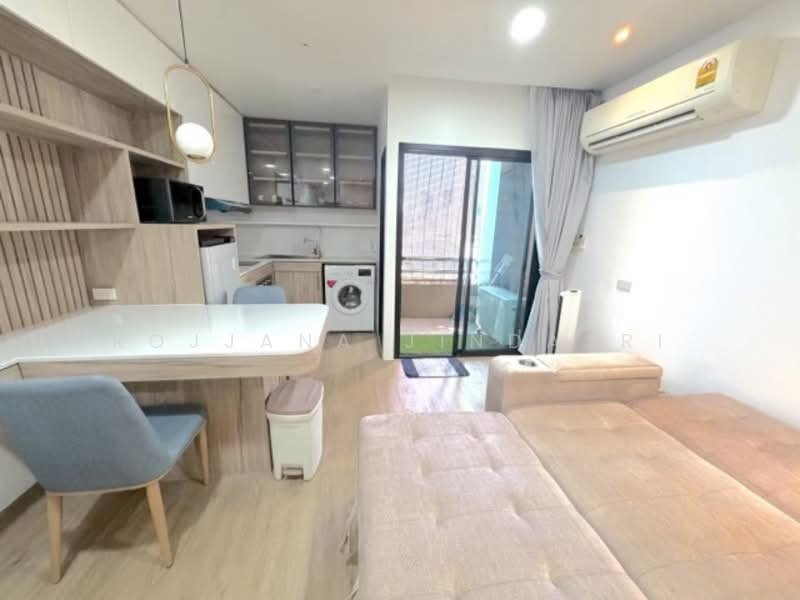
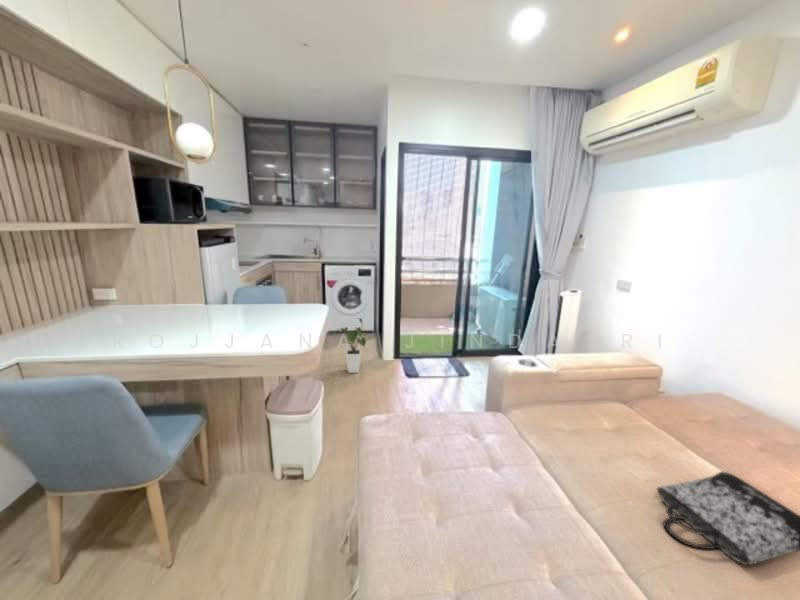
+ tote bag [656,470,800,566]
+ house plant [329,317,368,374]
